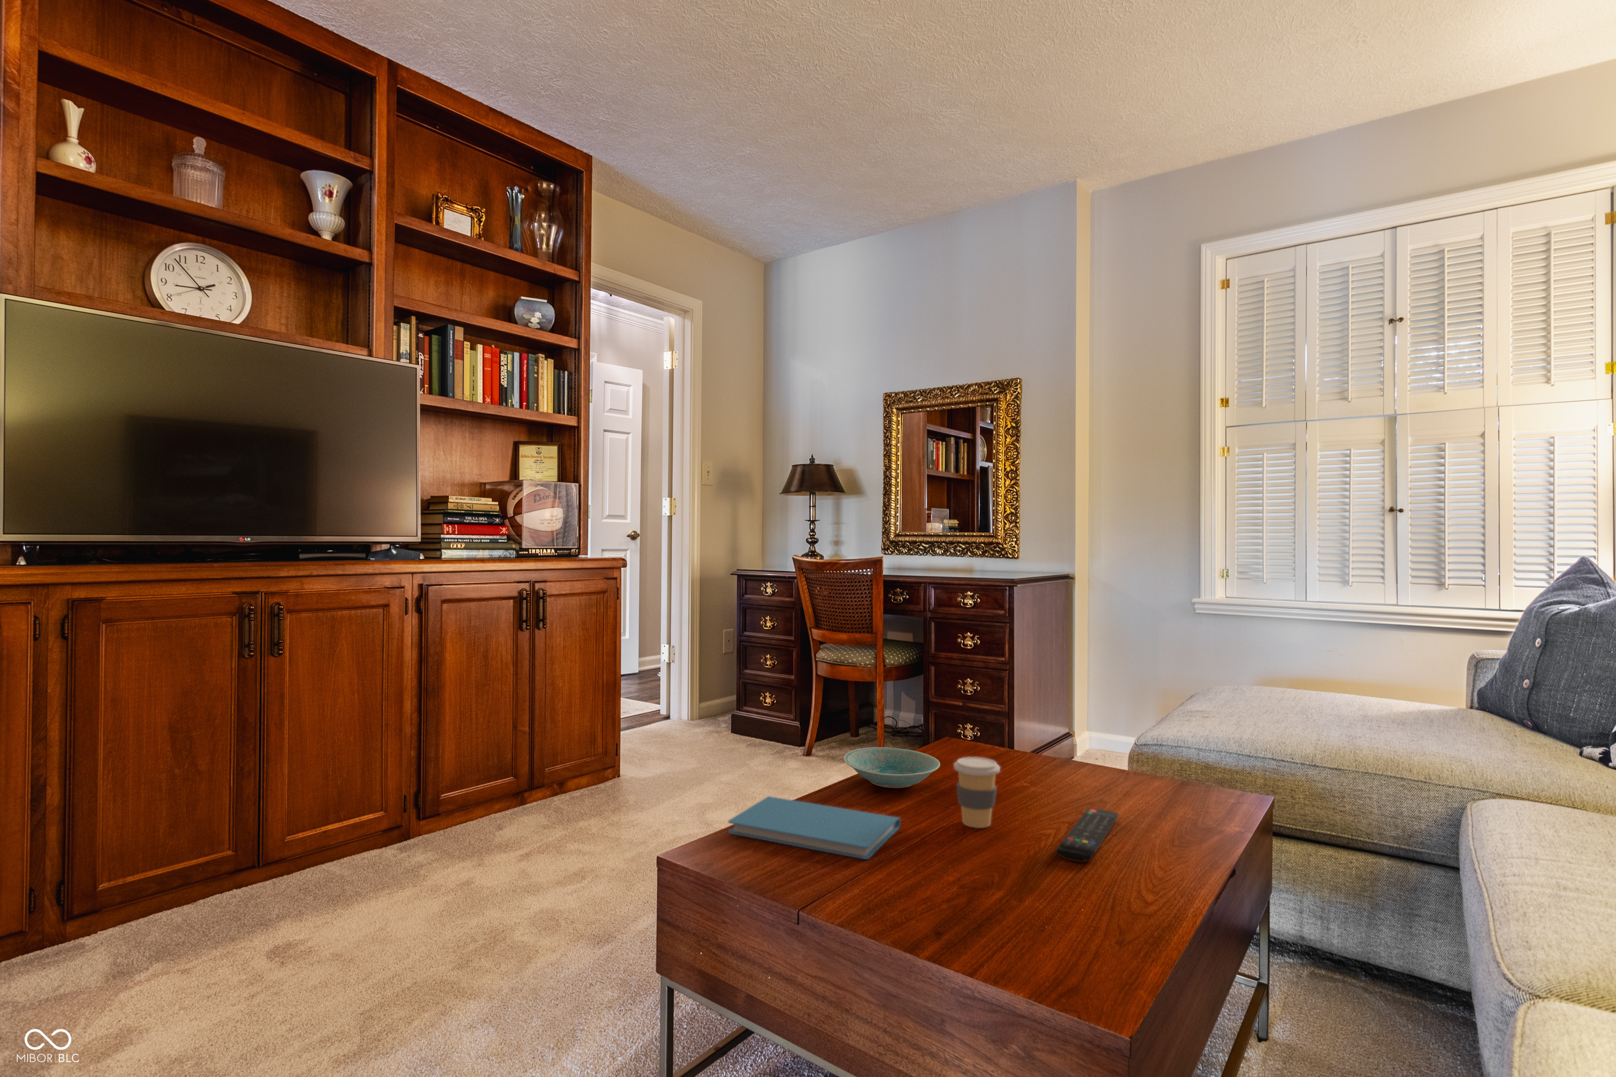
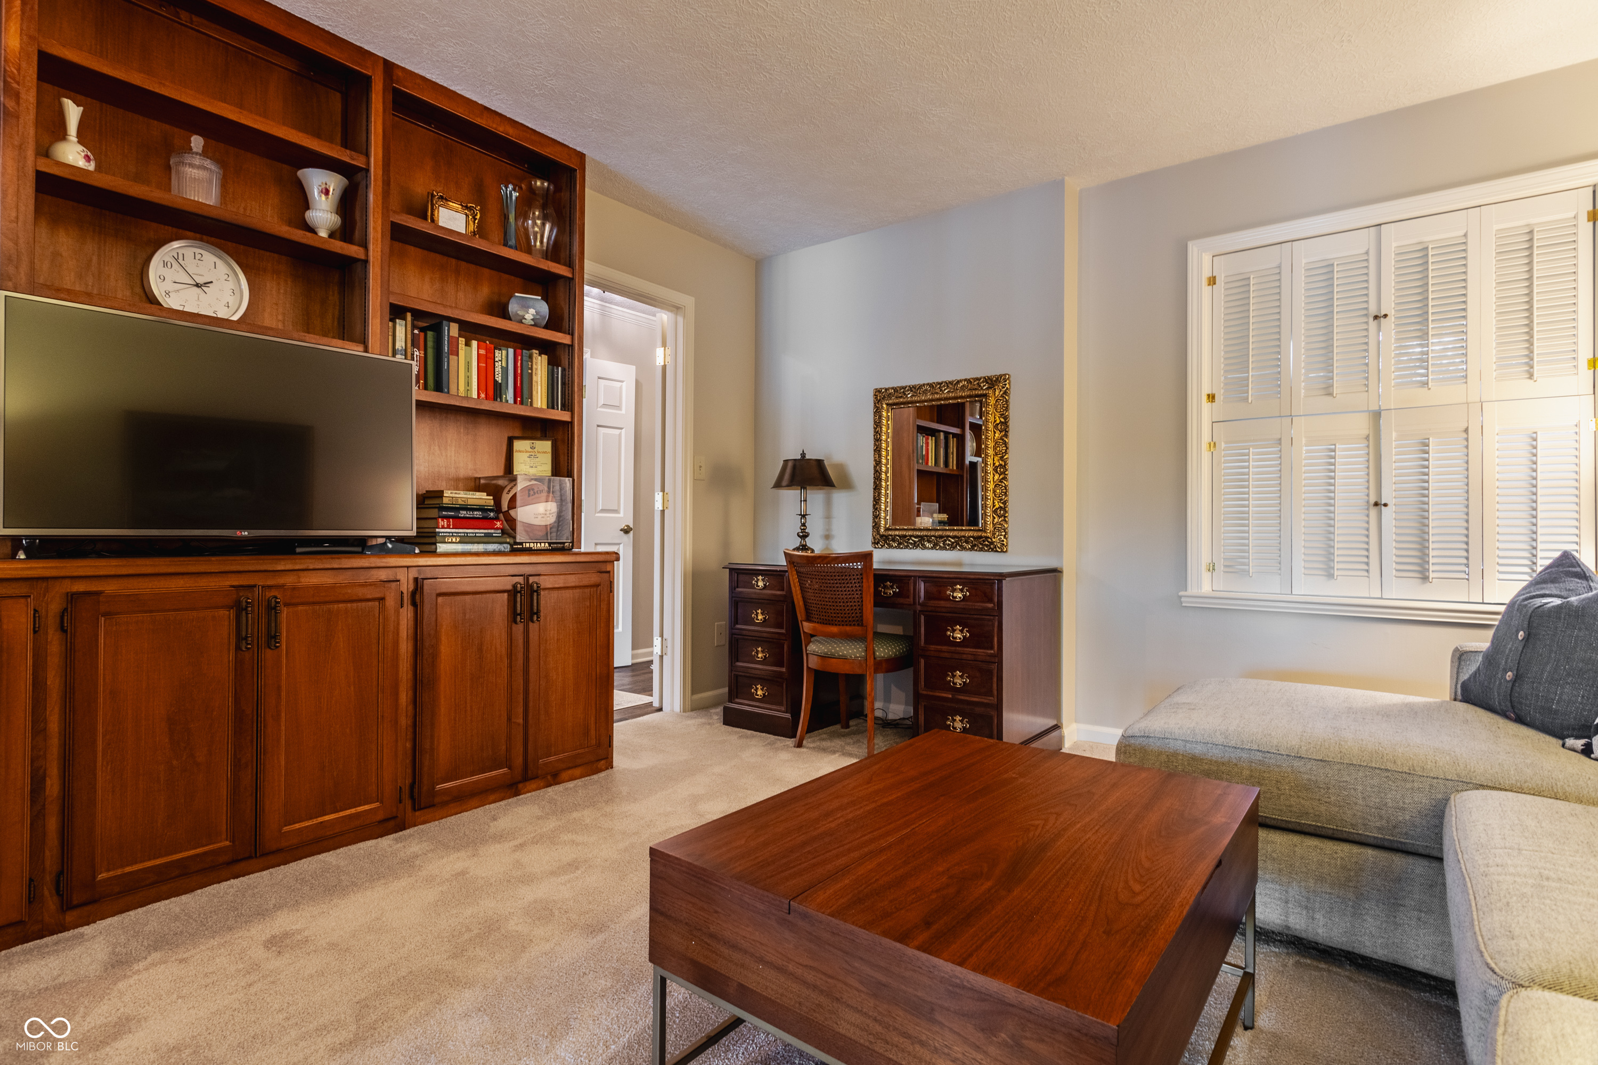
- book [727,796,902,859]
- remote control [1056,808,1118,863]
- coffee cup [953,756,1000,828]
- bowl [843,746,940,789]
